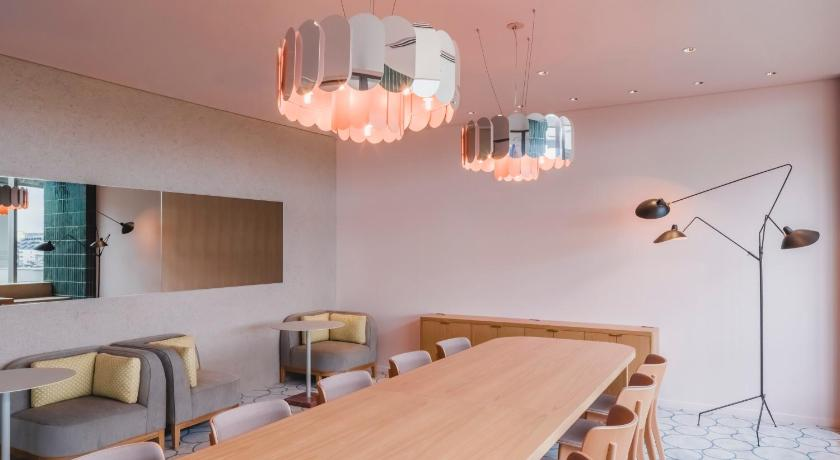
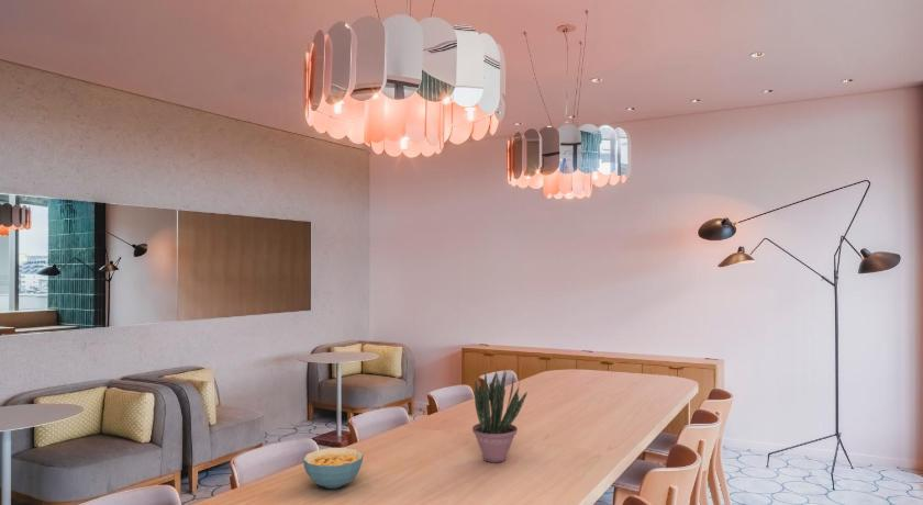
+ potted plant [471,367,529,463]
+ cereal bowl [302,447,365,490]
